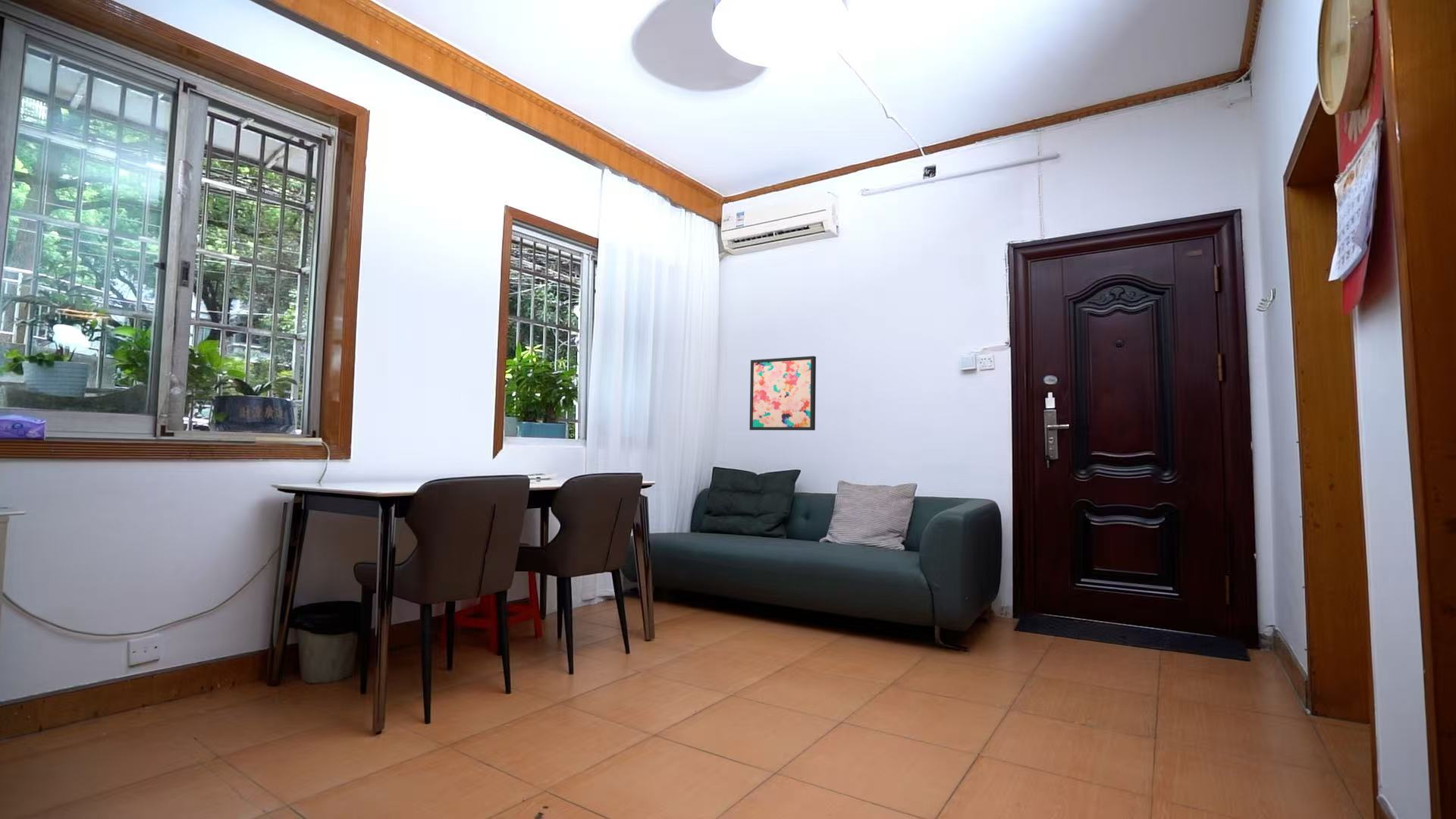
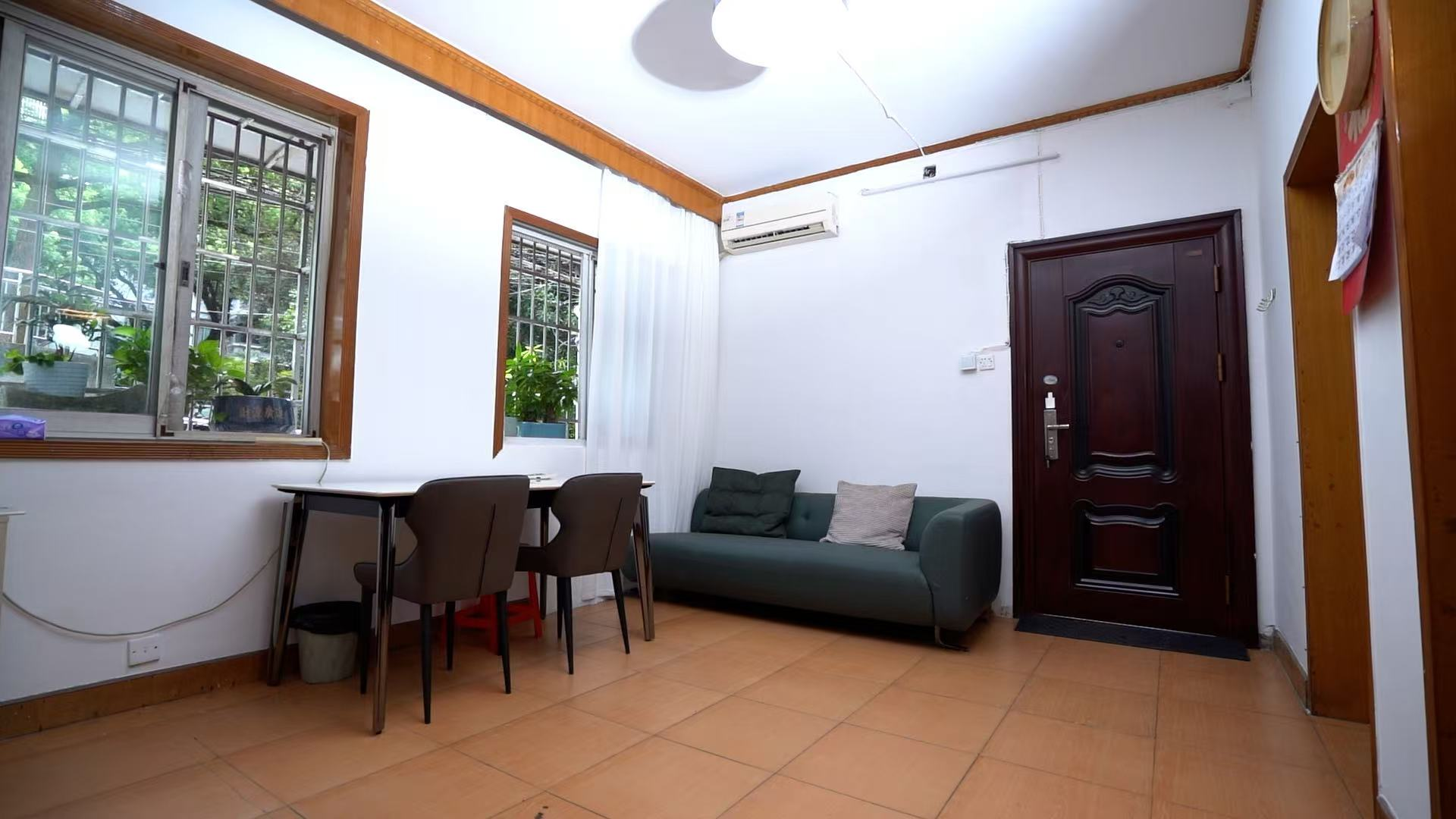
- wall art [748,356,817,431]
